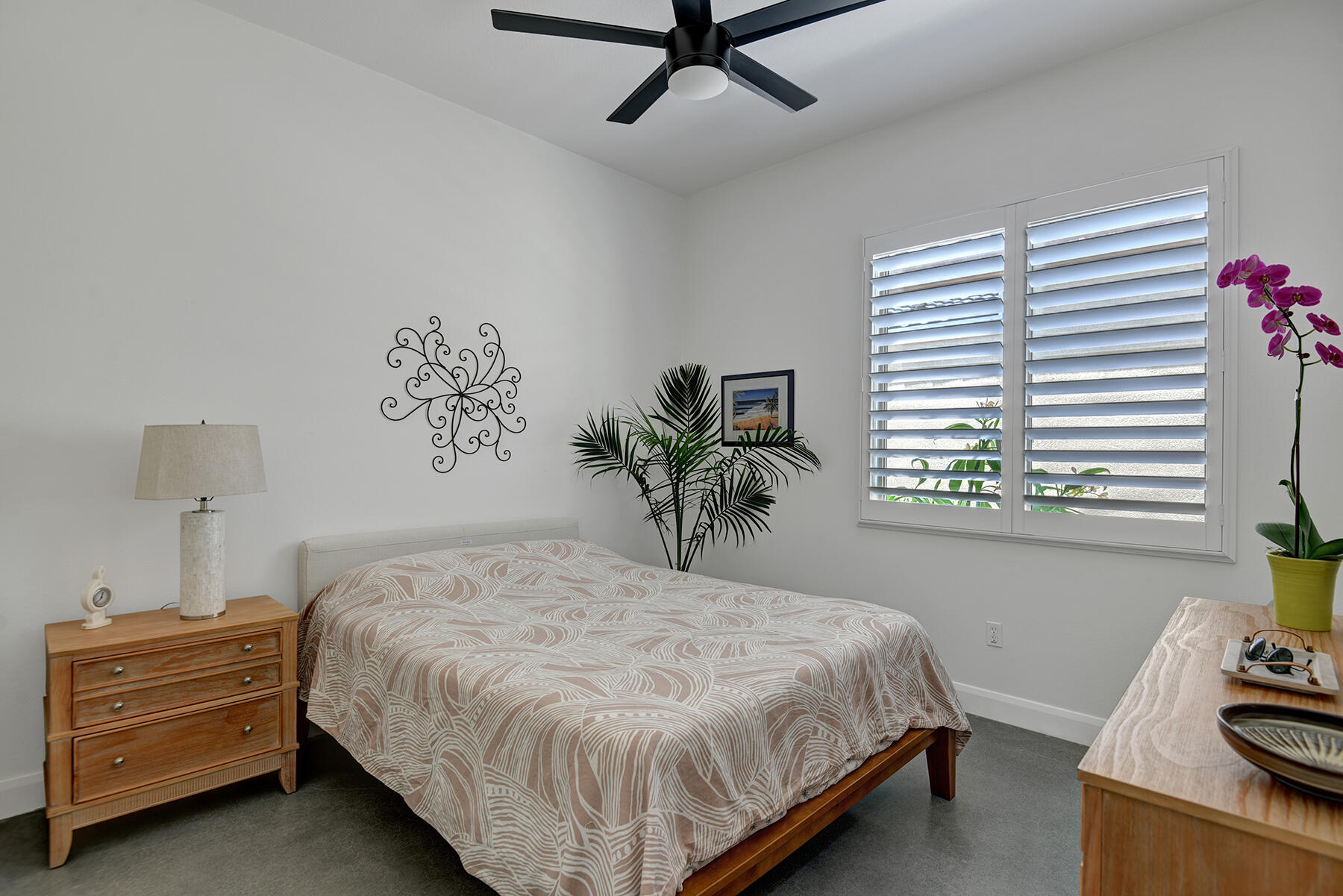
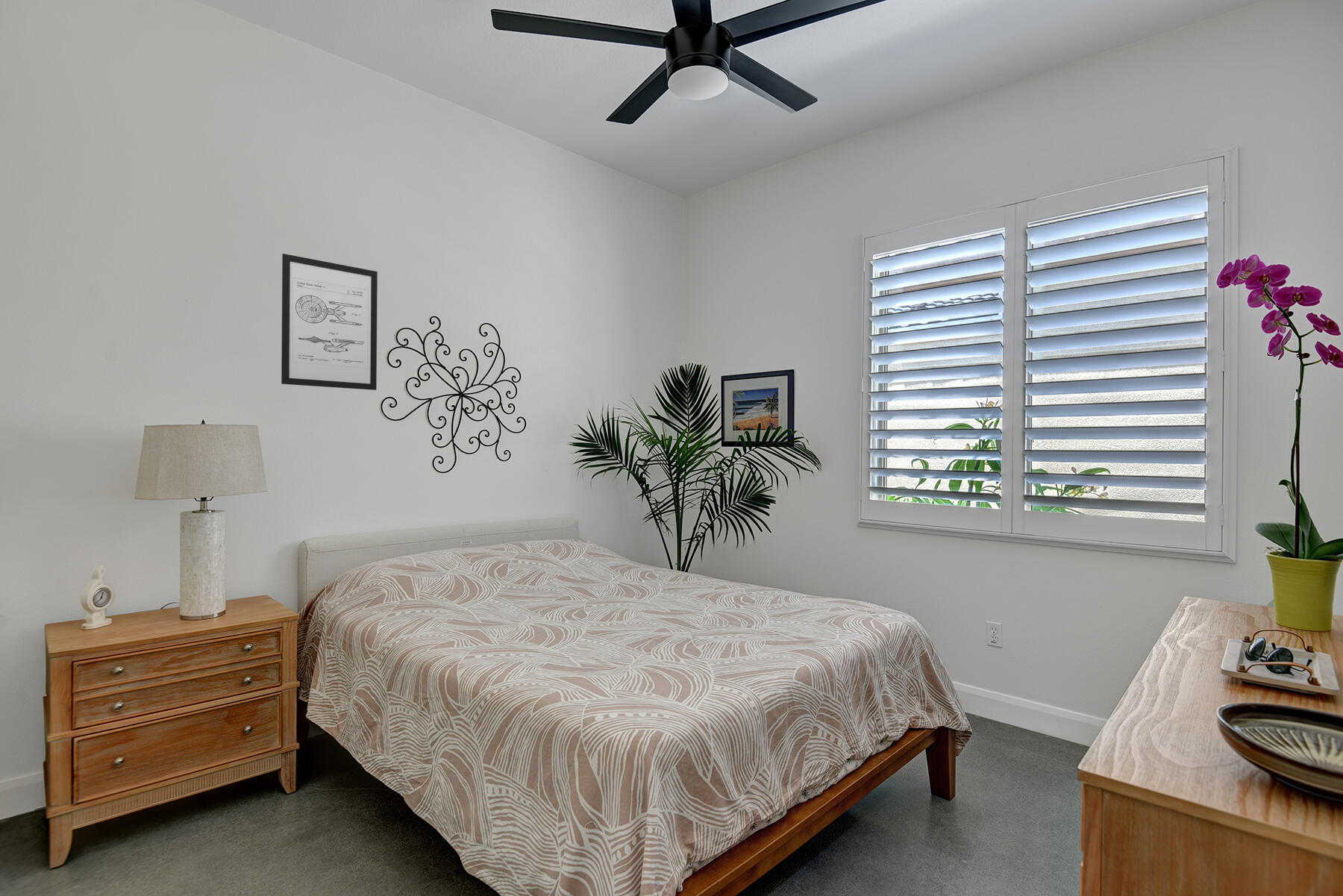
+ wall art [281,253,378,391]
